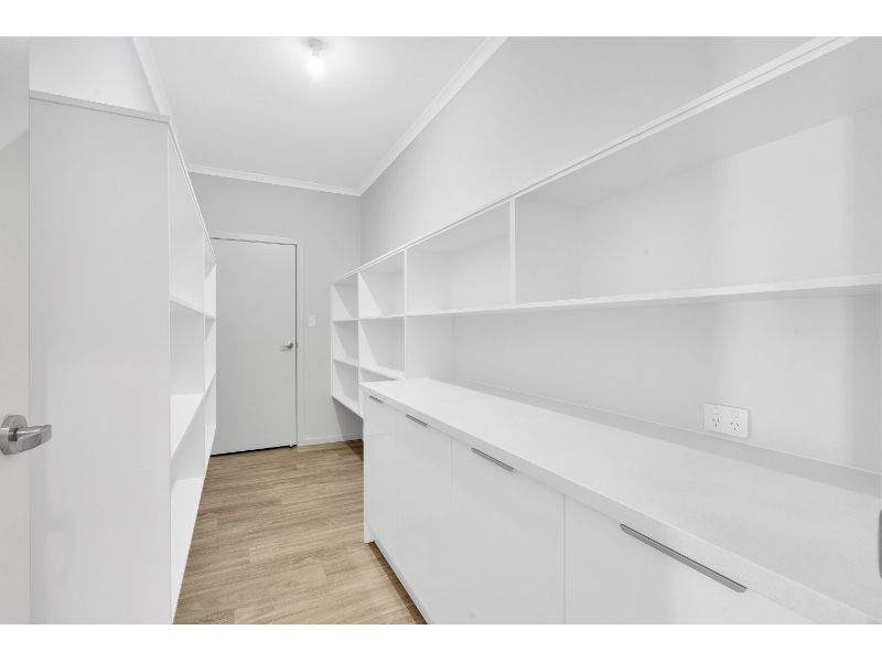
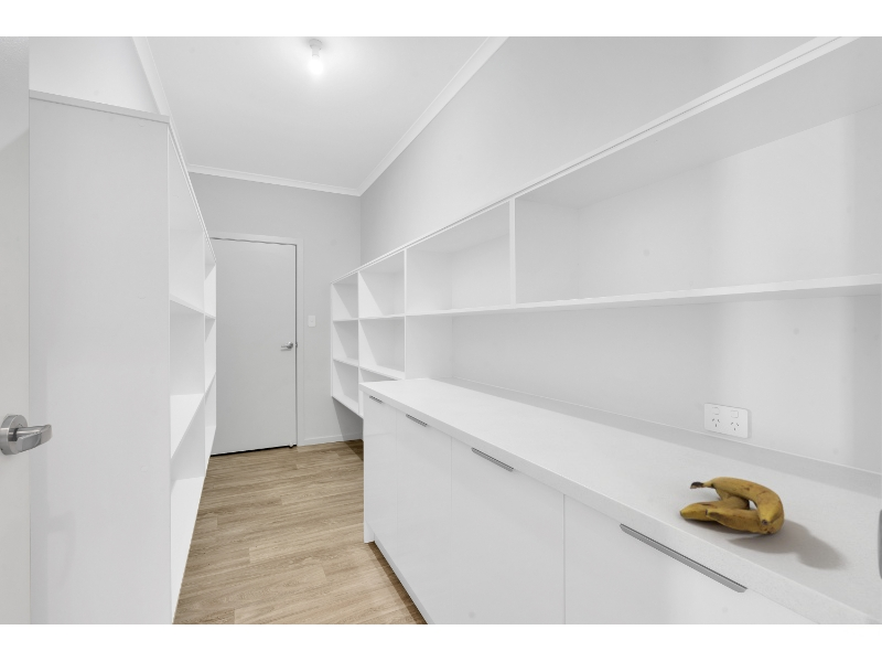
+ banana [679,476,785,535]
